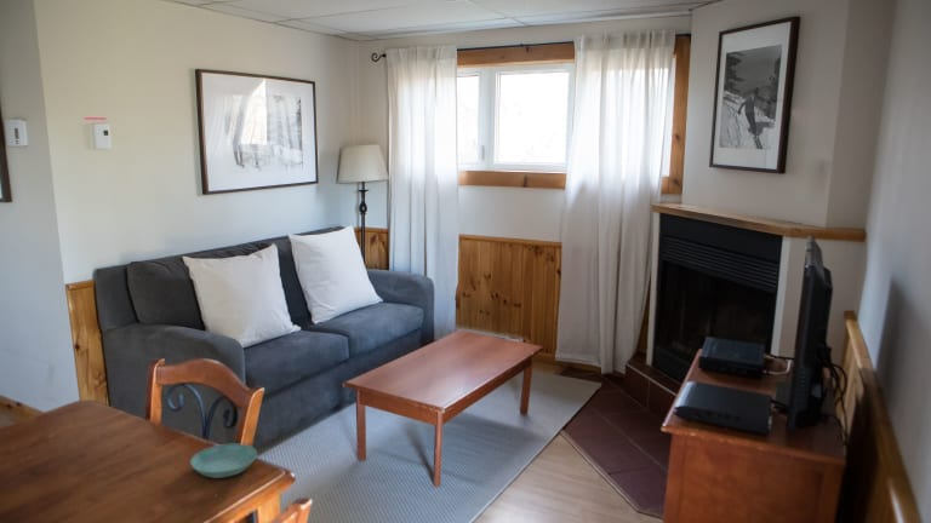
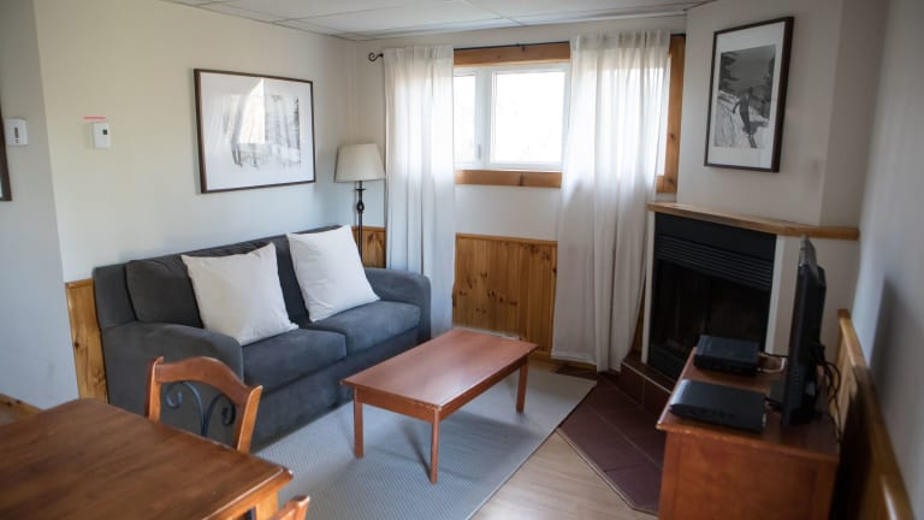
- saucer [189,443,258,479]
